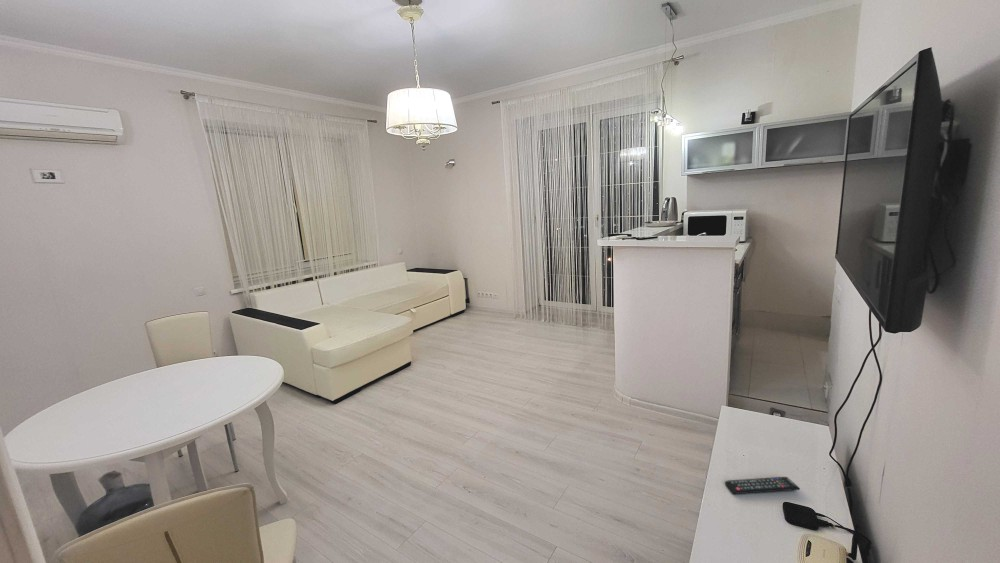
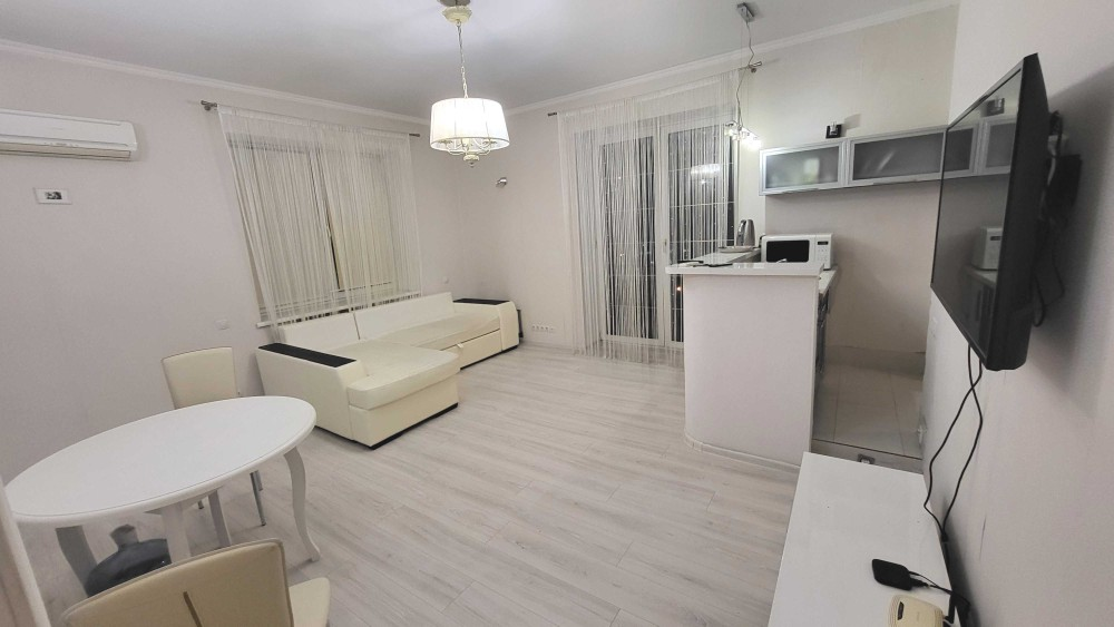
- remote control [724,476,801,495]
